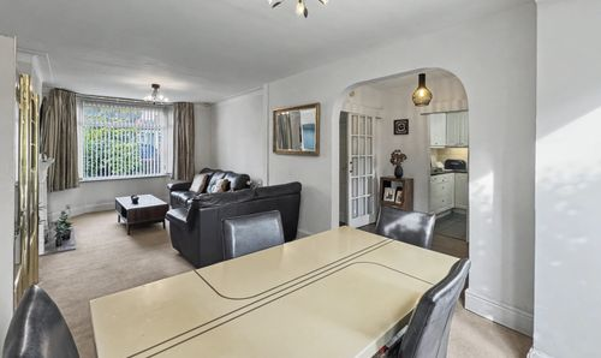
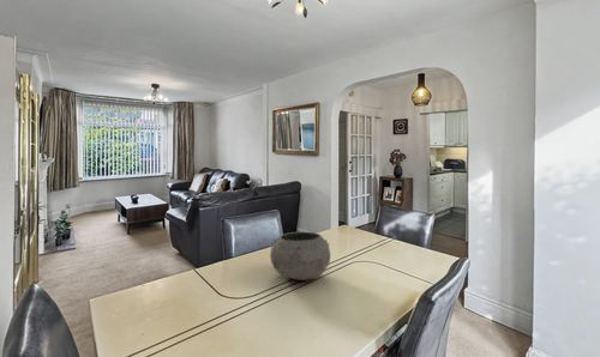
+ bowl [269,231,331,282]
